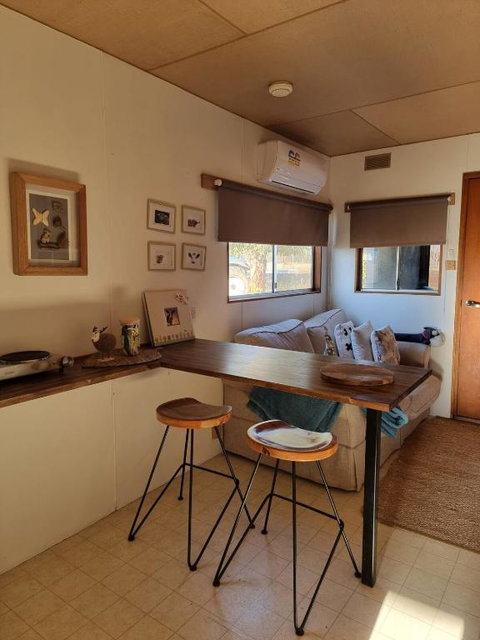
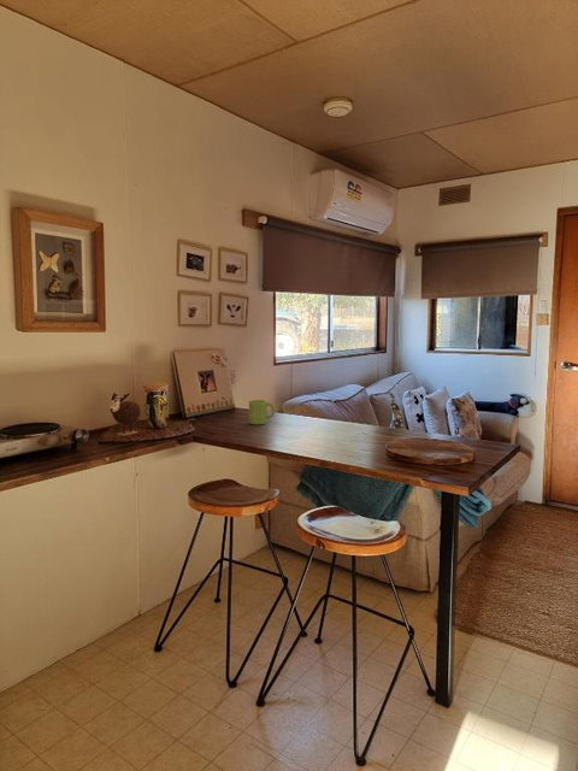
+ mug [248,399,276,425]
